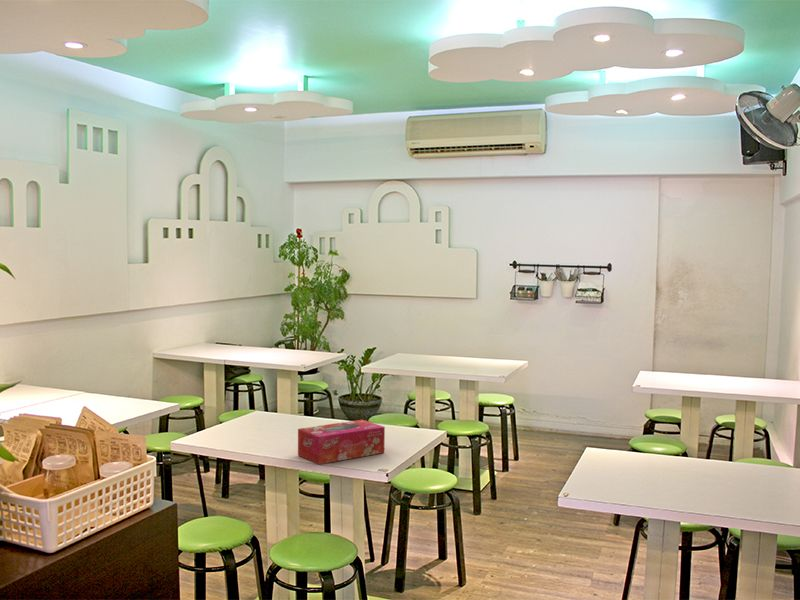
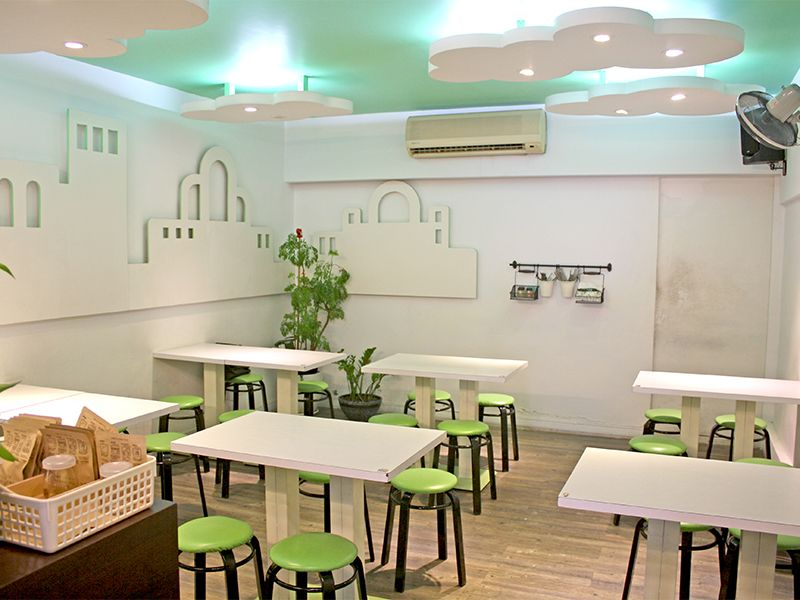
- tissue box [297,419,386,465]
